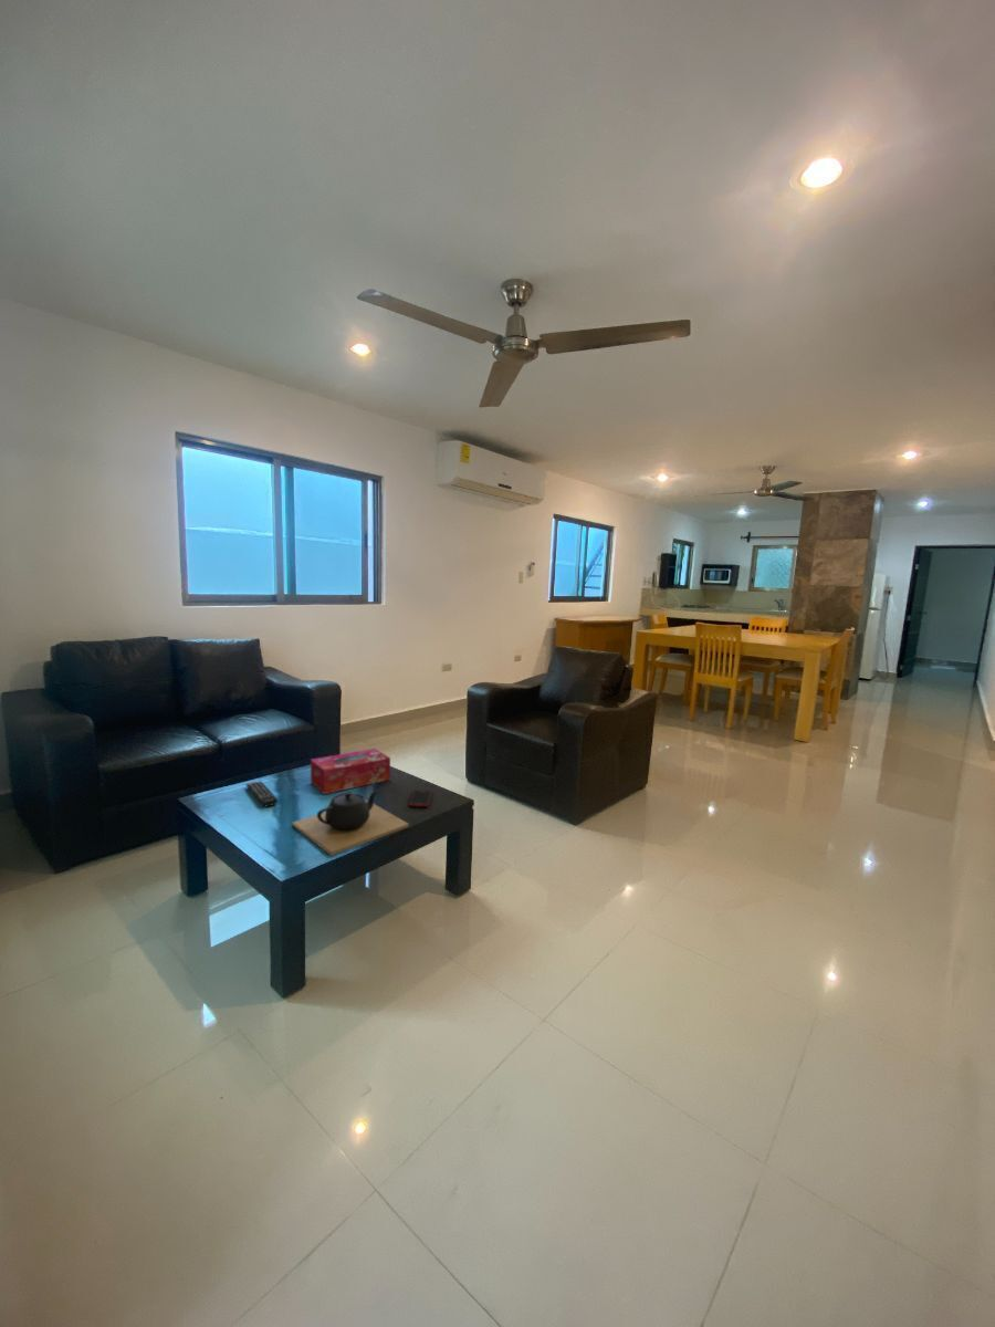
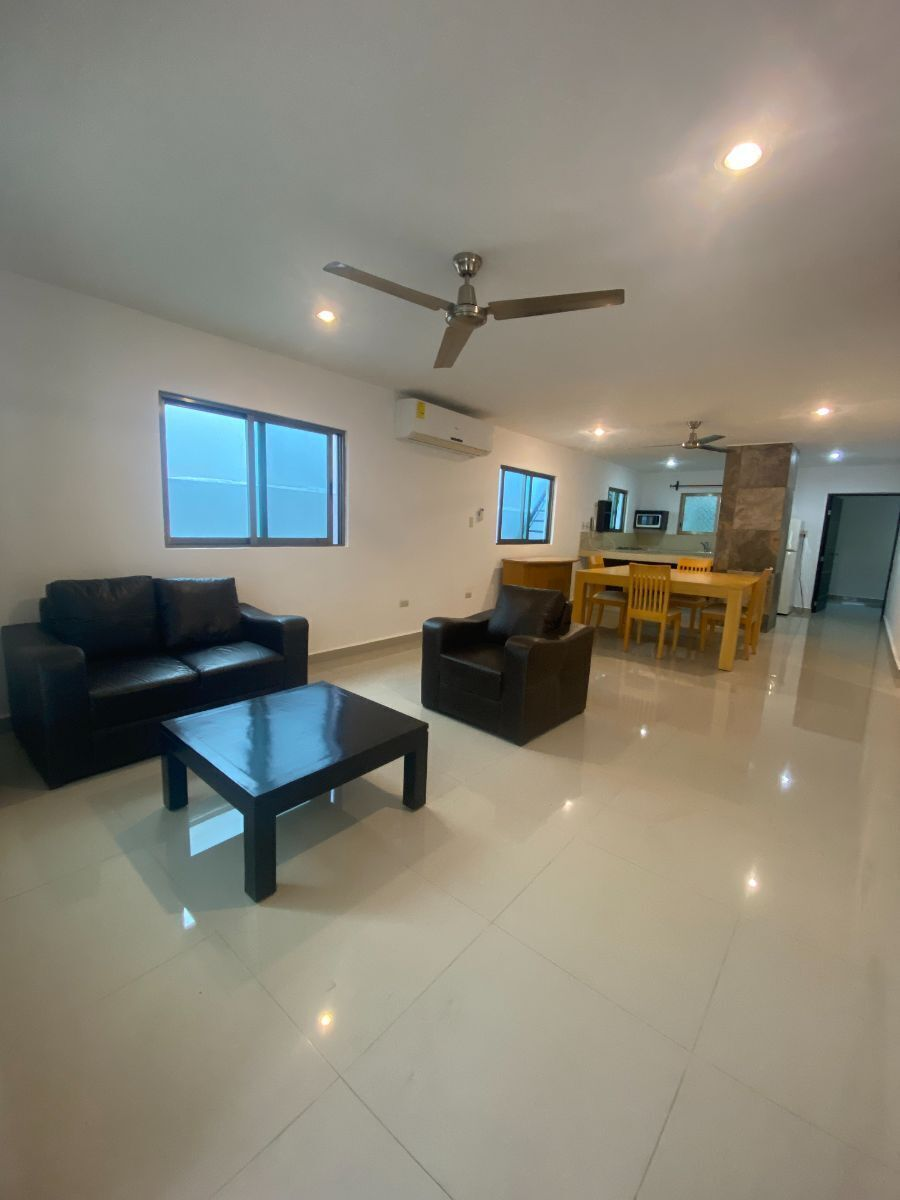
- remote control [244,781,279,807]
- cell phone [408,788,433,808]
- tissue box [310,748,391,795]
- teapot [291,790,410,857]
